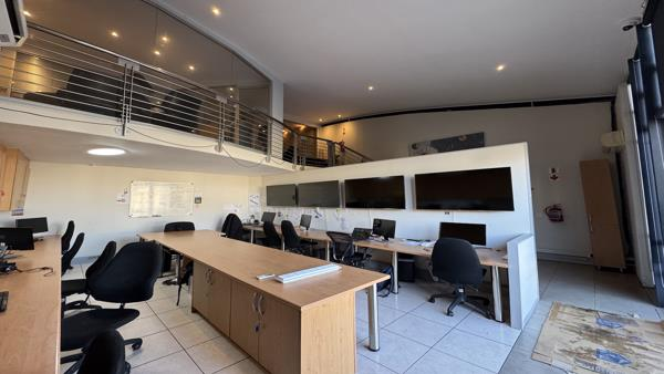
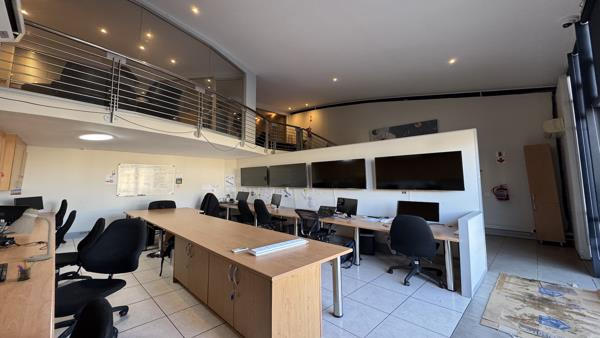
+ desk lamp [6,208,53,263]
+ pen holder [16,261,36,282]
